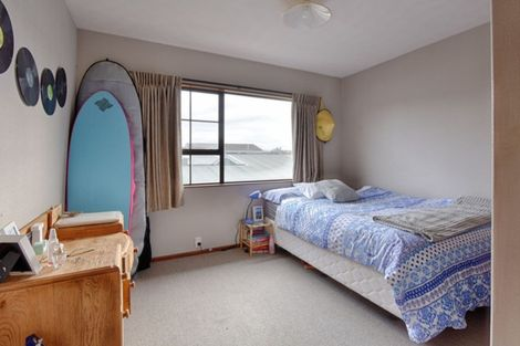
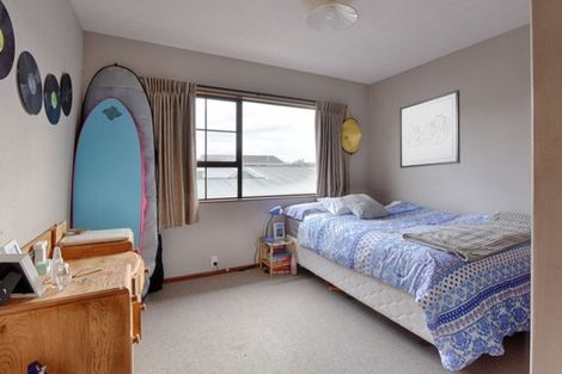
+ wall art [399,88,462,168]
